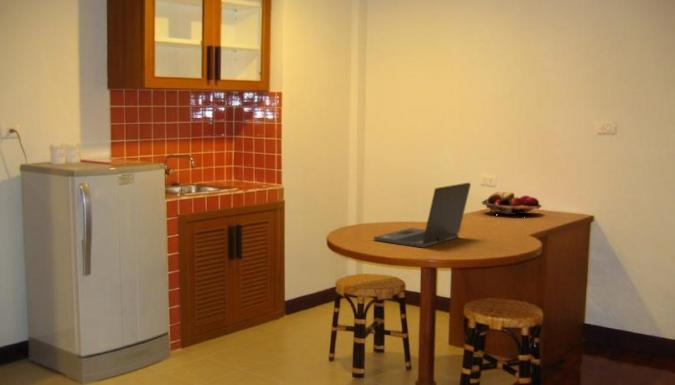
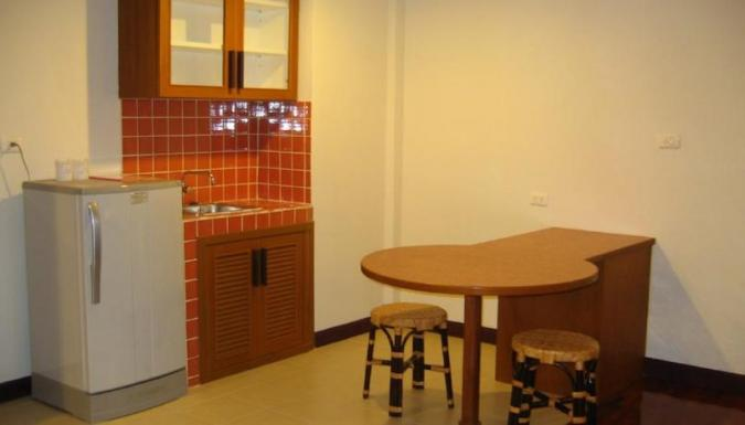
- laptop [373,182,472,249]
- fruit basket [480,191,543,218]
